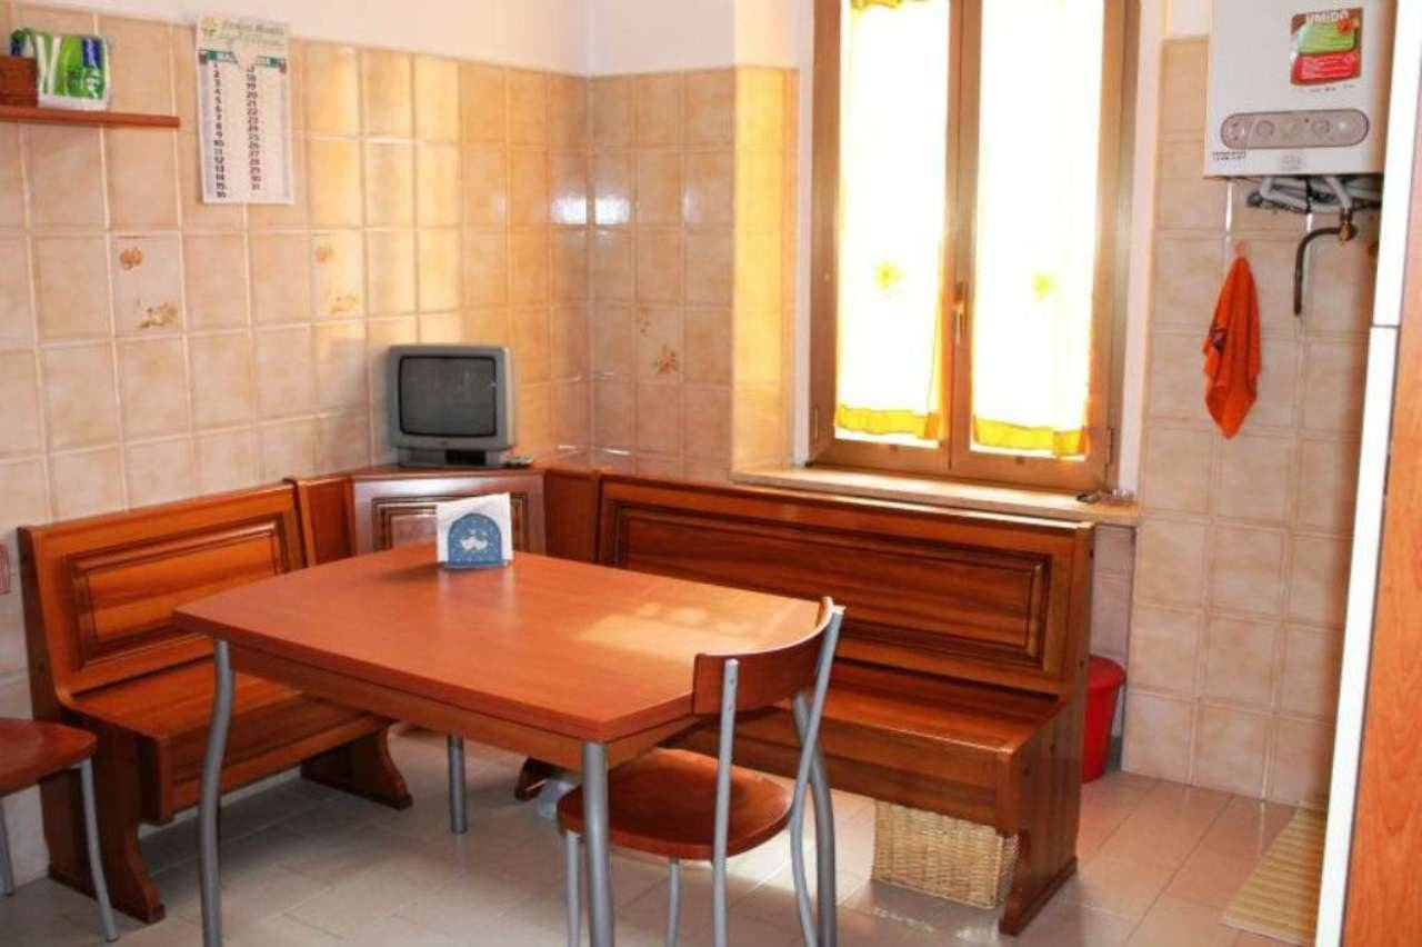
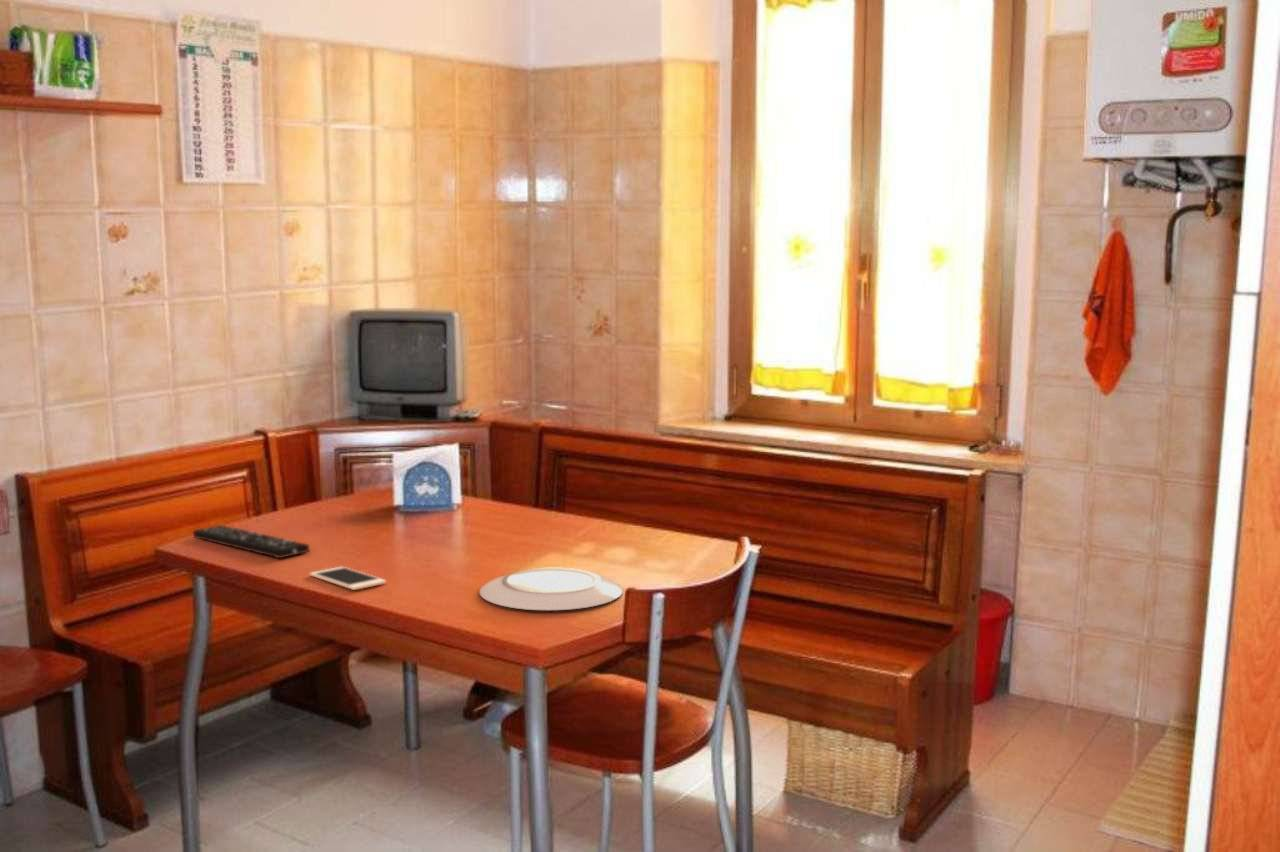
+ cell phone [309,566,387,591]
+ remote control [192,524,310,559]
+ plate [478,567,624,611]
